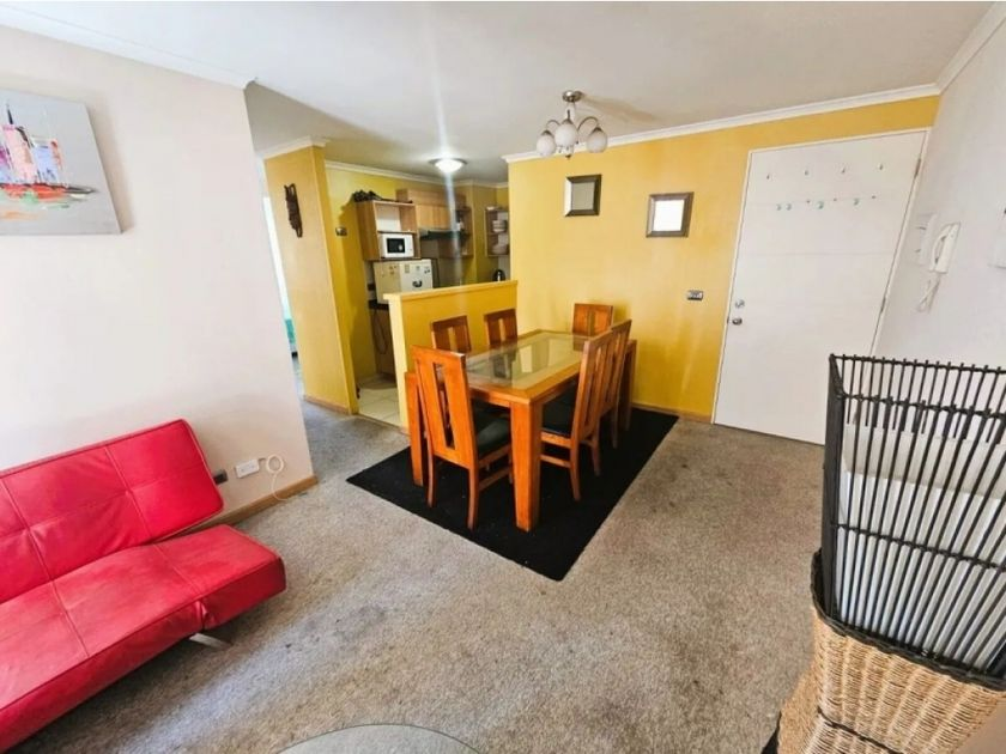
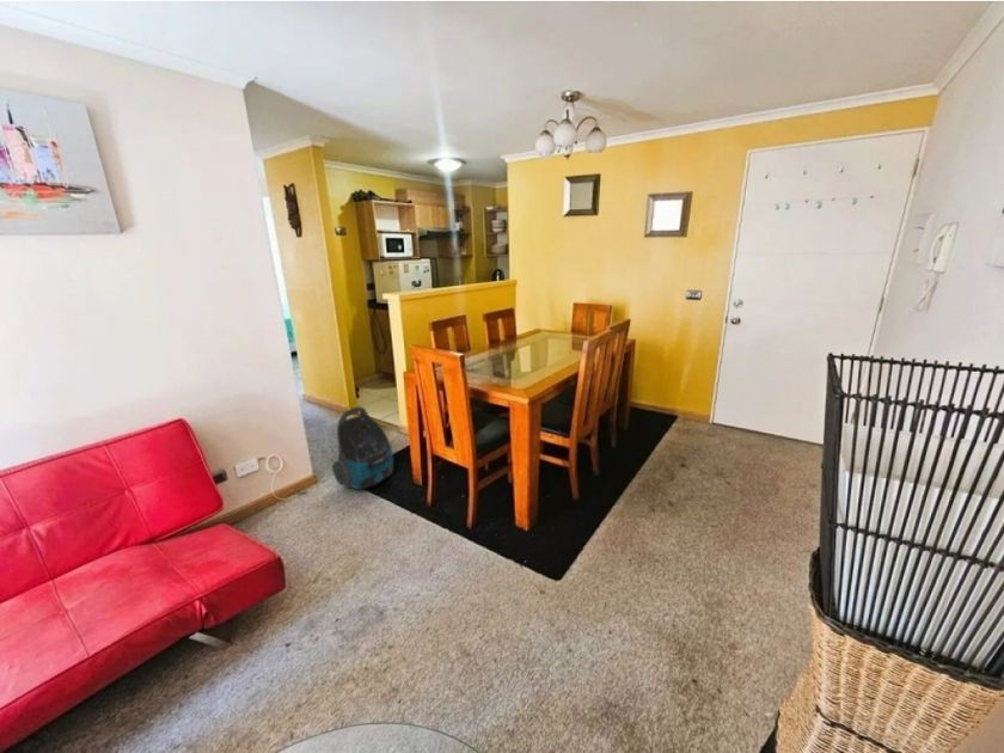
+ vacuum cleaner [331,405,394,490]
